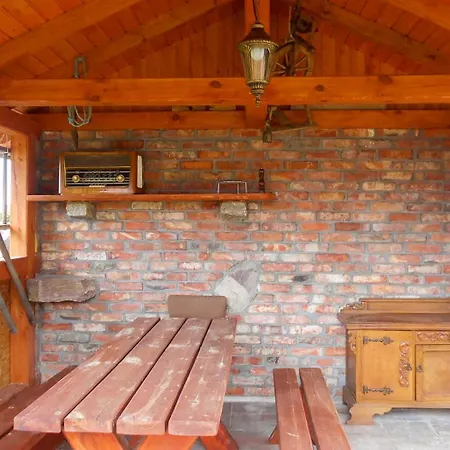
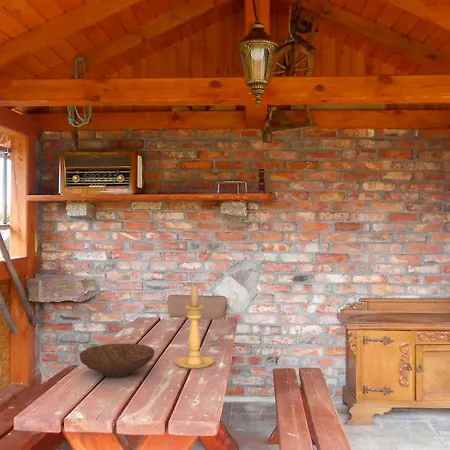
+ wooden bowl [78,343,155,379]
+ candle holder [174,283,215,370]
